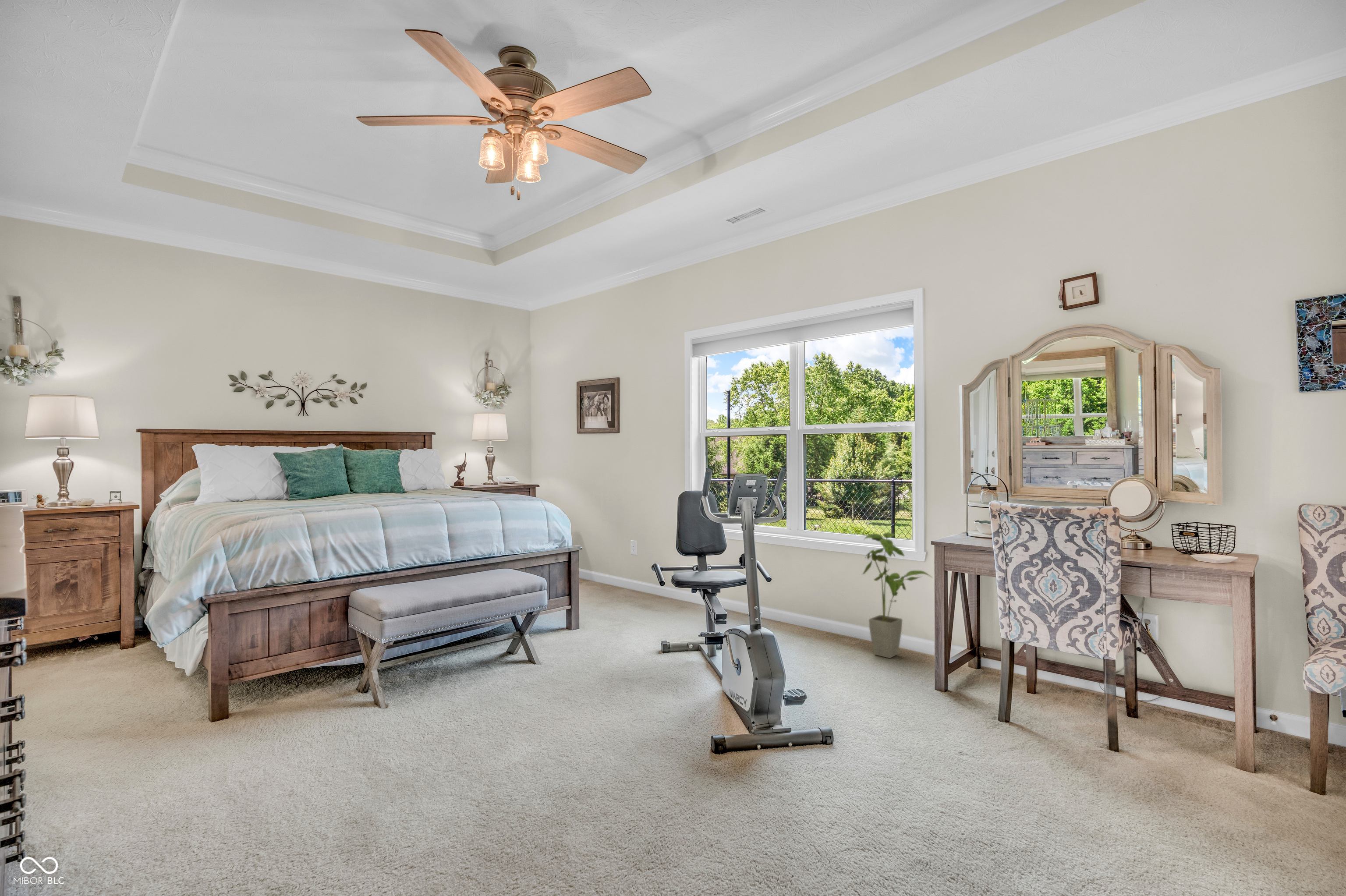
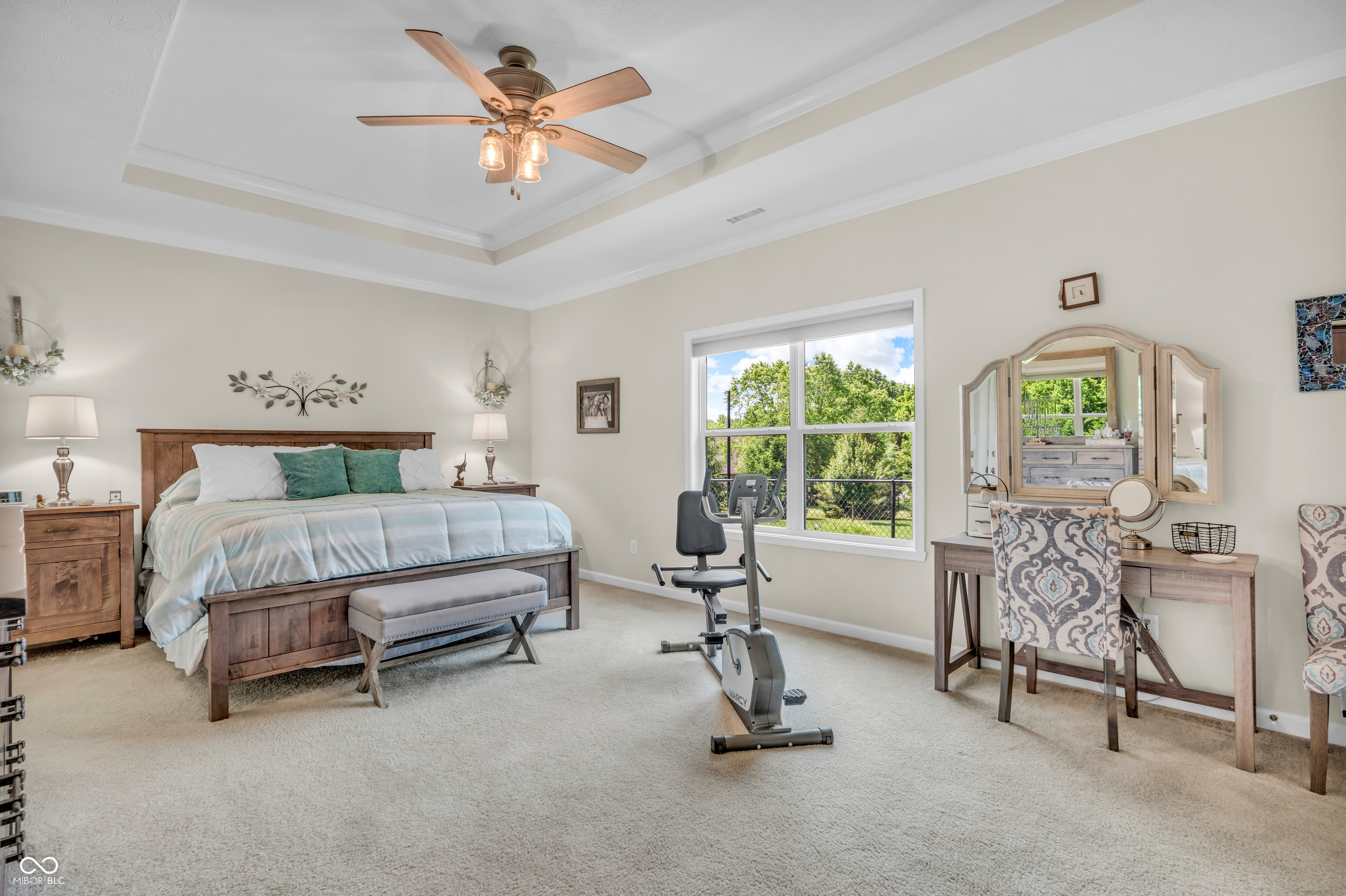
- house plant [862,532,934,659]
